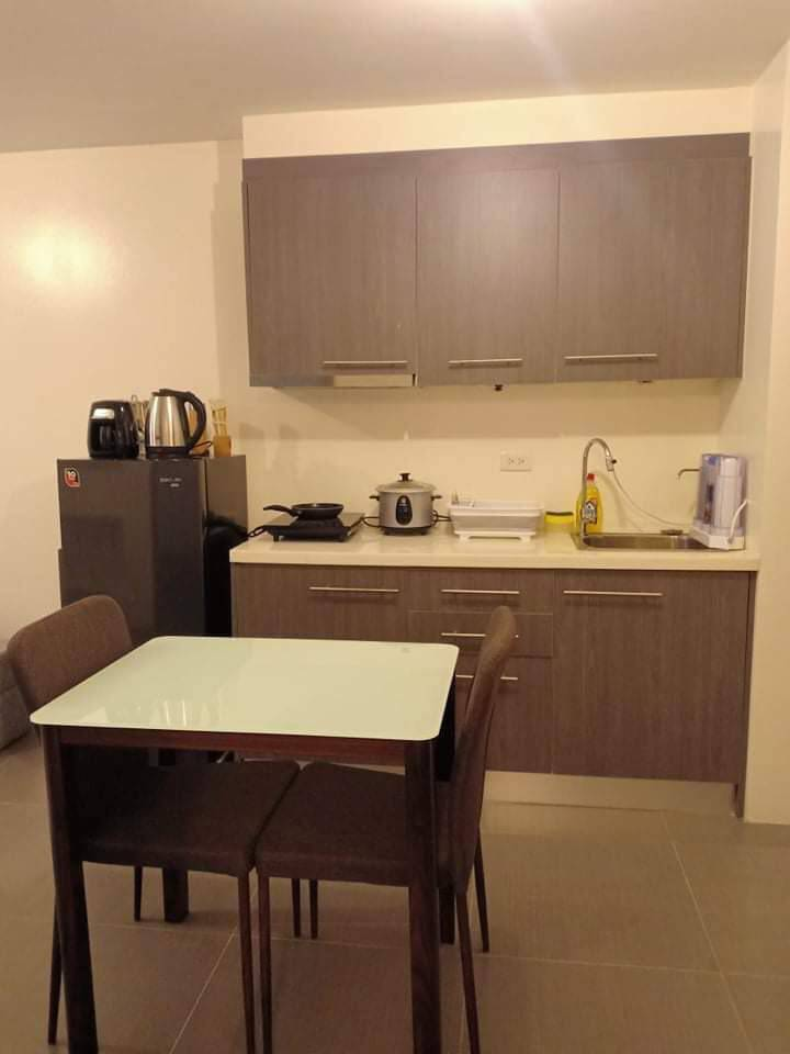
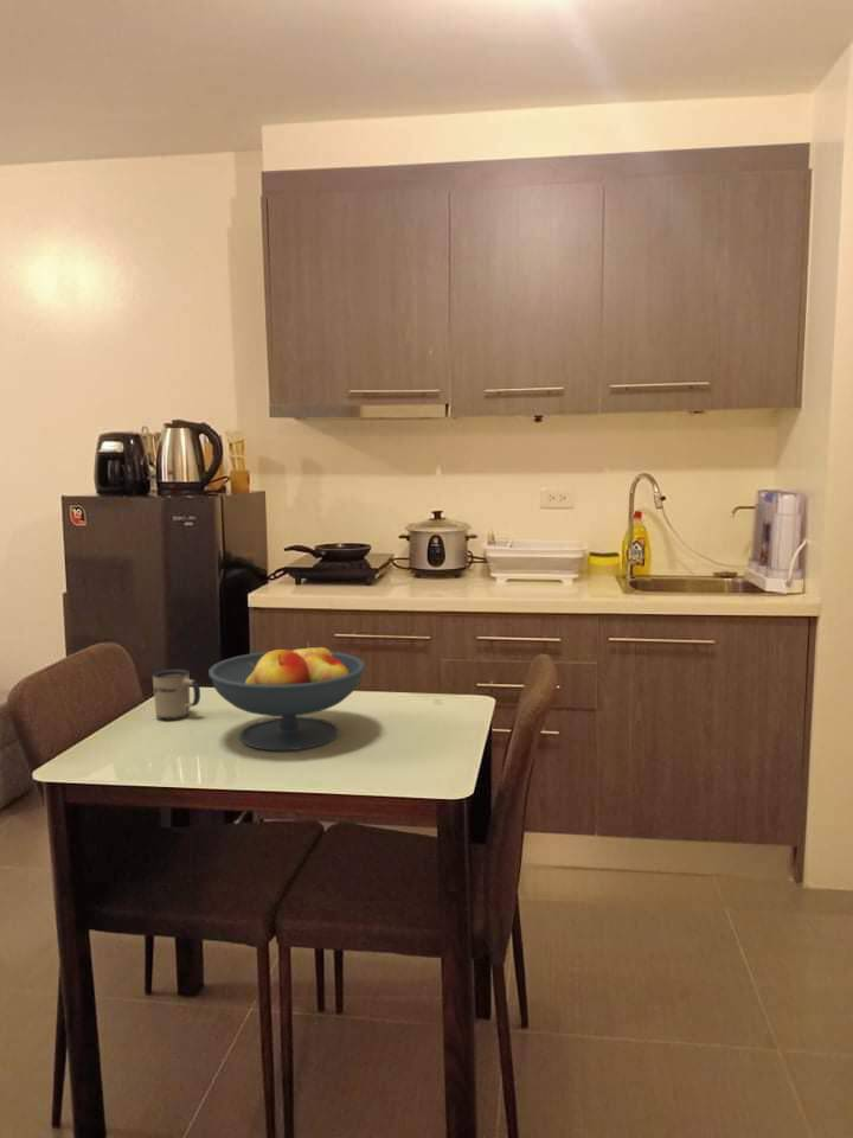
+ mug [152,669,201,721]
+ fruit bowl [207,640,366,752]
